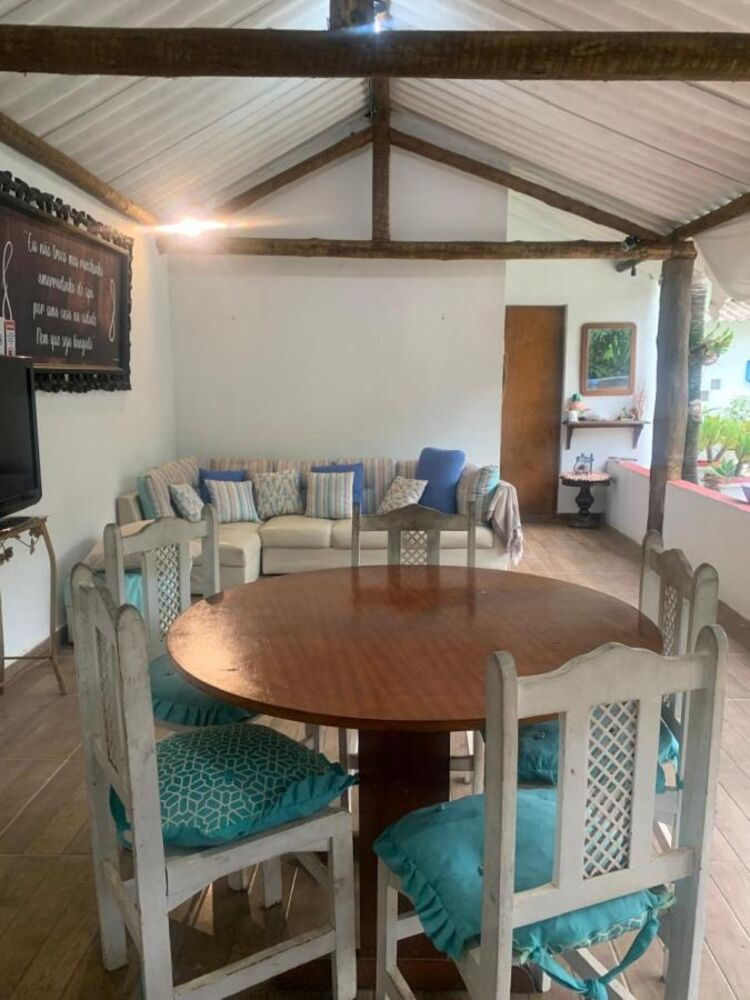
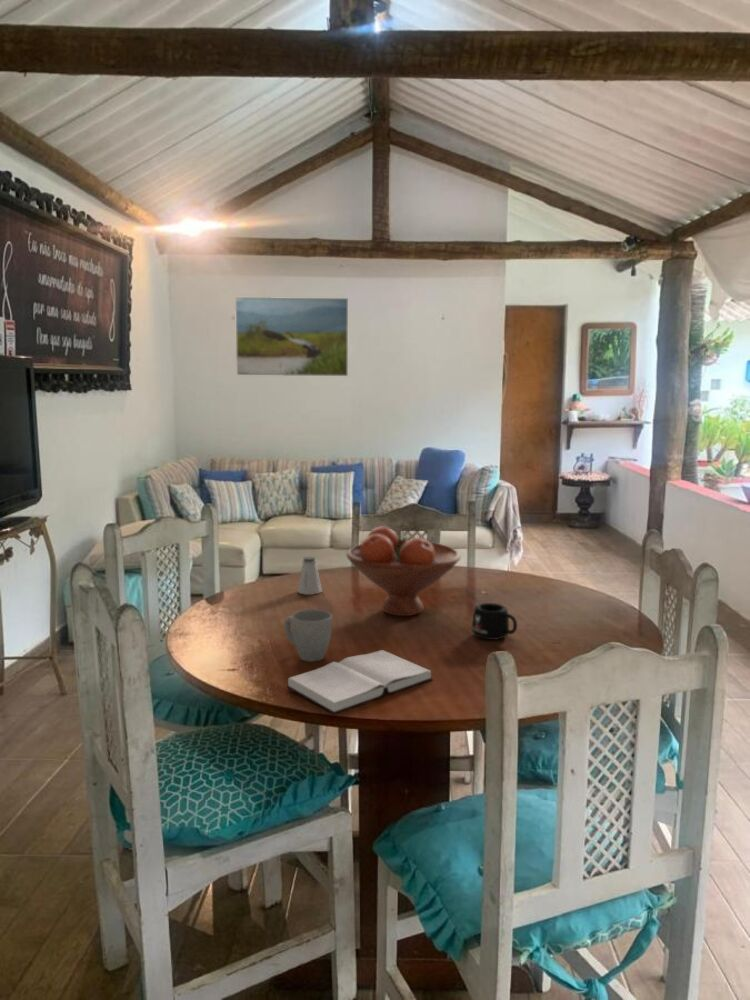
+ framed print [234,296,349,377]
+ saltshaker [296,556,323,596]
+ mug [283,608,333,663]
+ fruit bowl [345,526,462,617]
+ hardback book [285,649,434,716]
+ mug [471,602,518,641]
